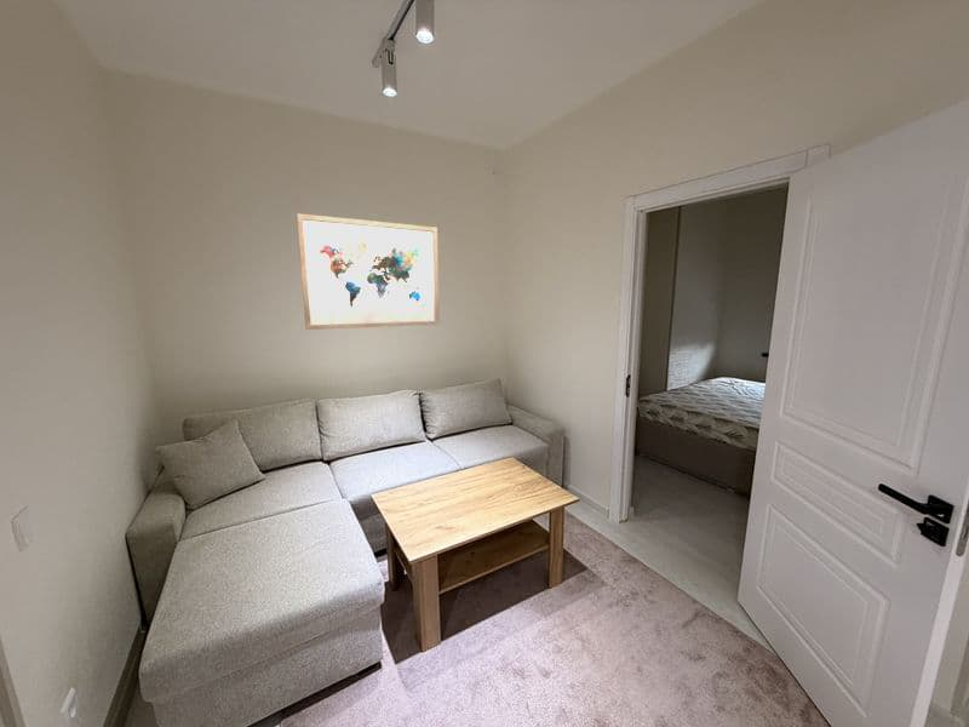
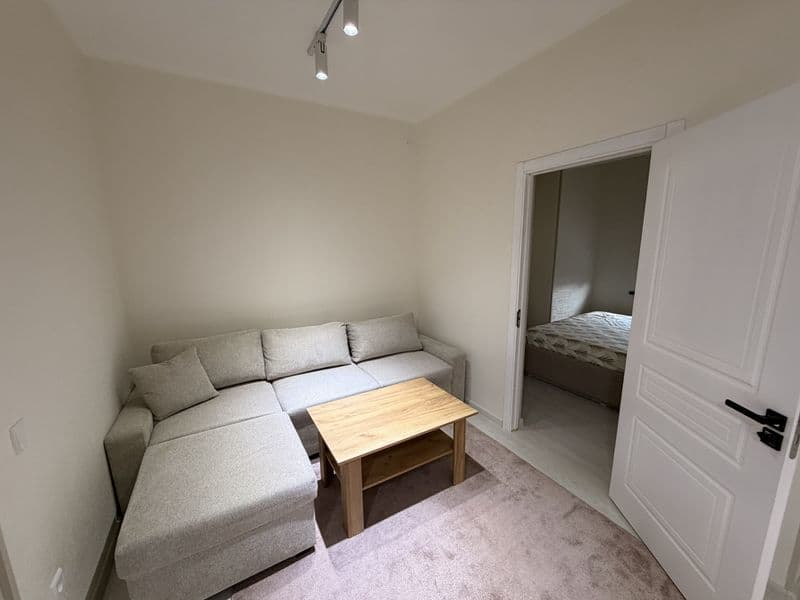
- wall art [296,212,441,331]
